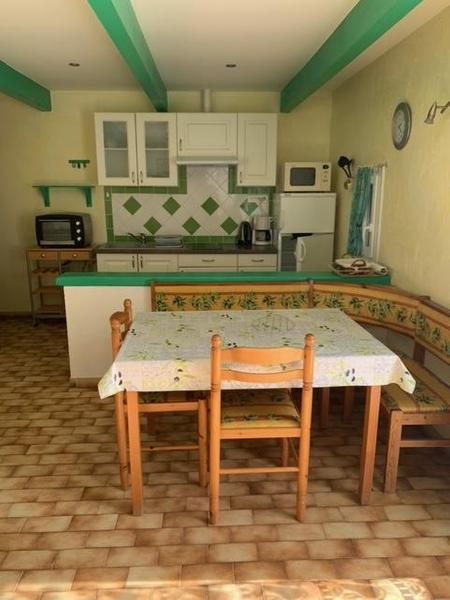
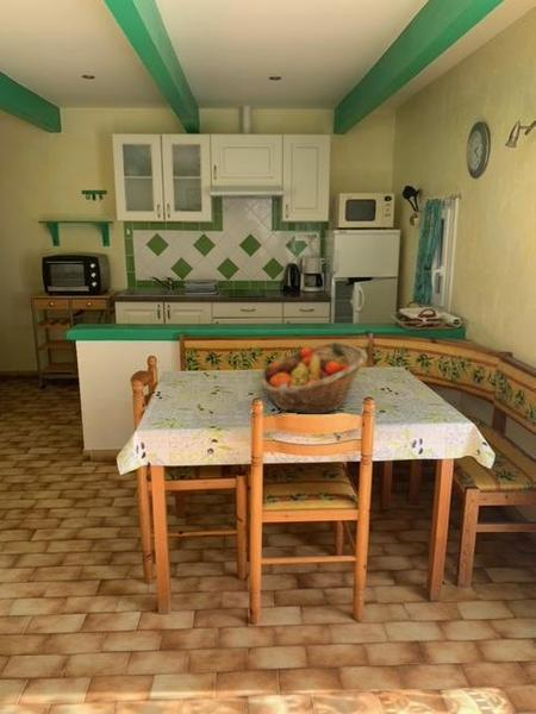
+ fruit basket [258,342,368,415]
